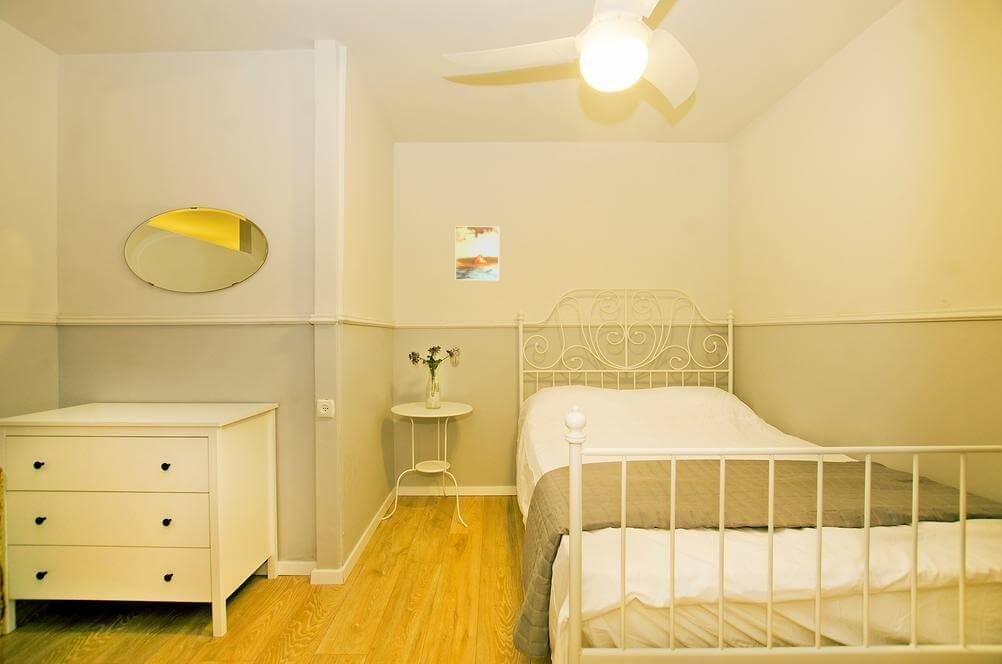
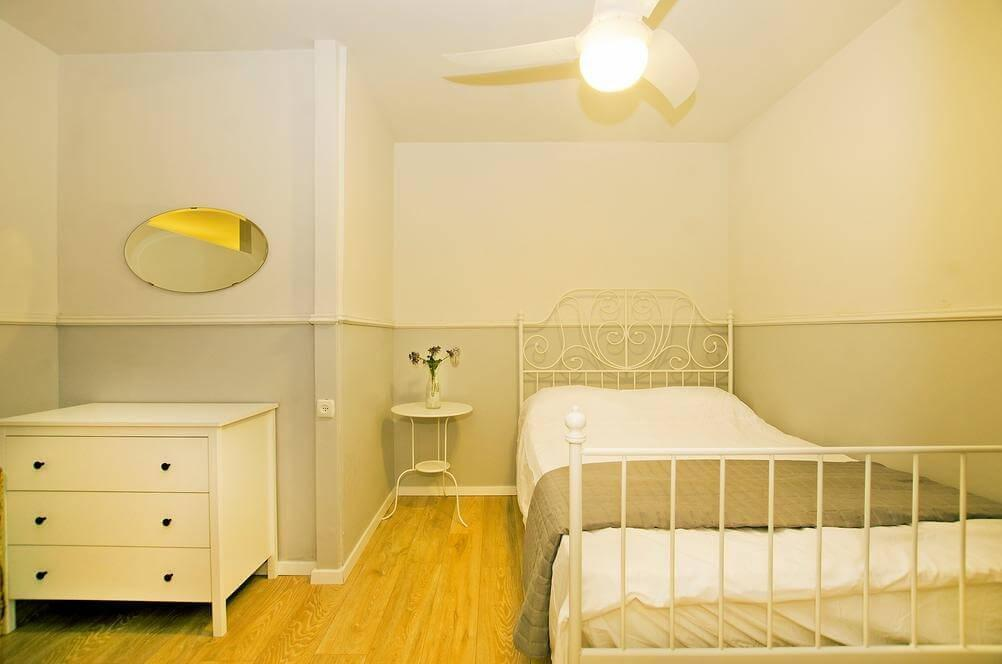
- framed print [454,225,500,282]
